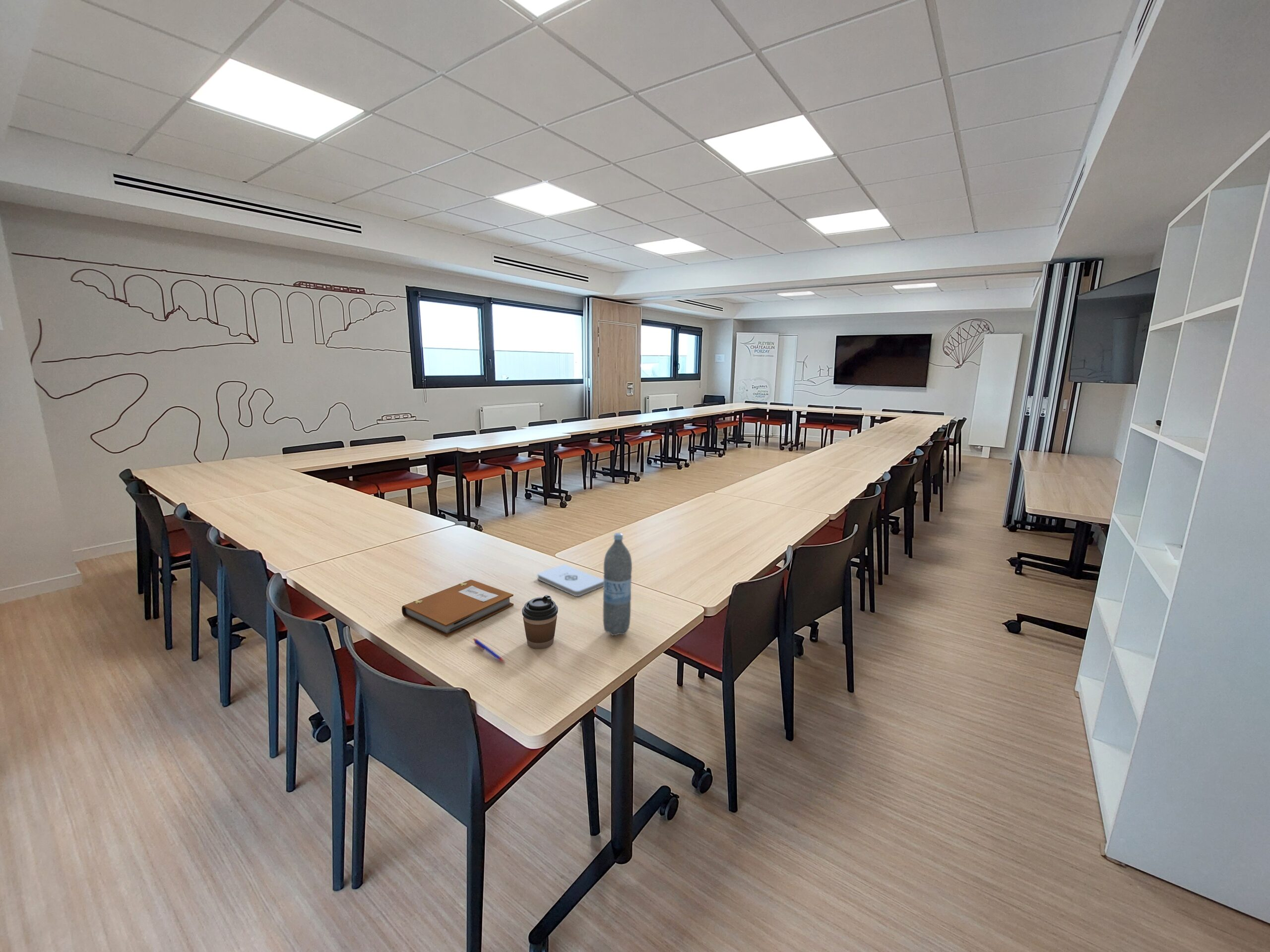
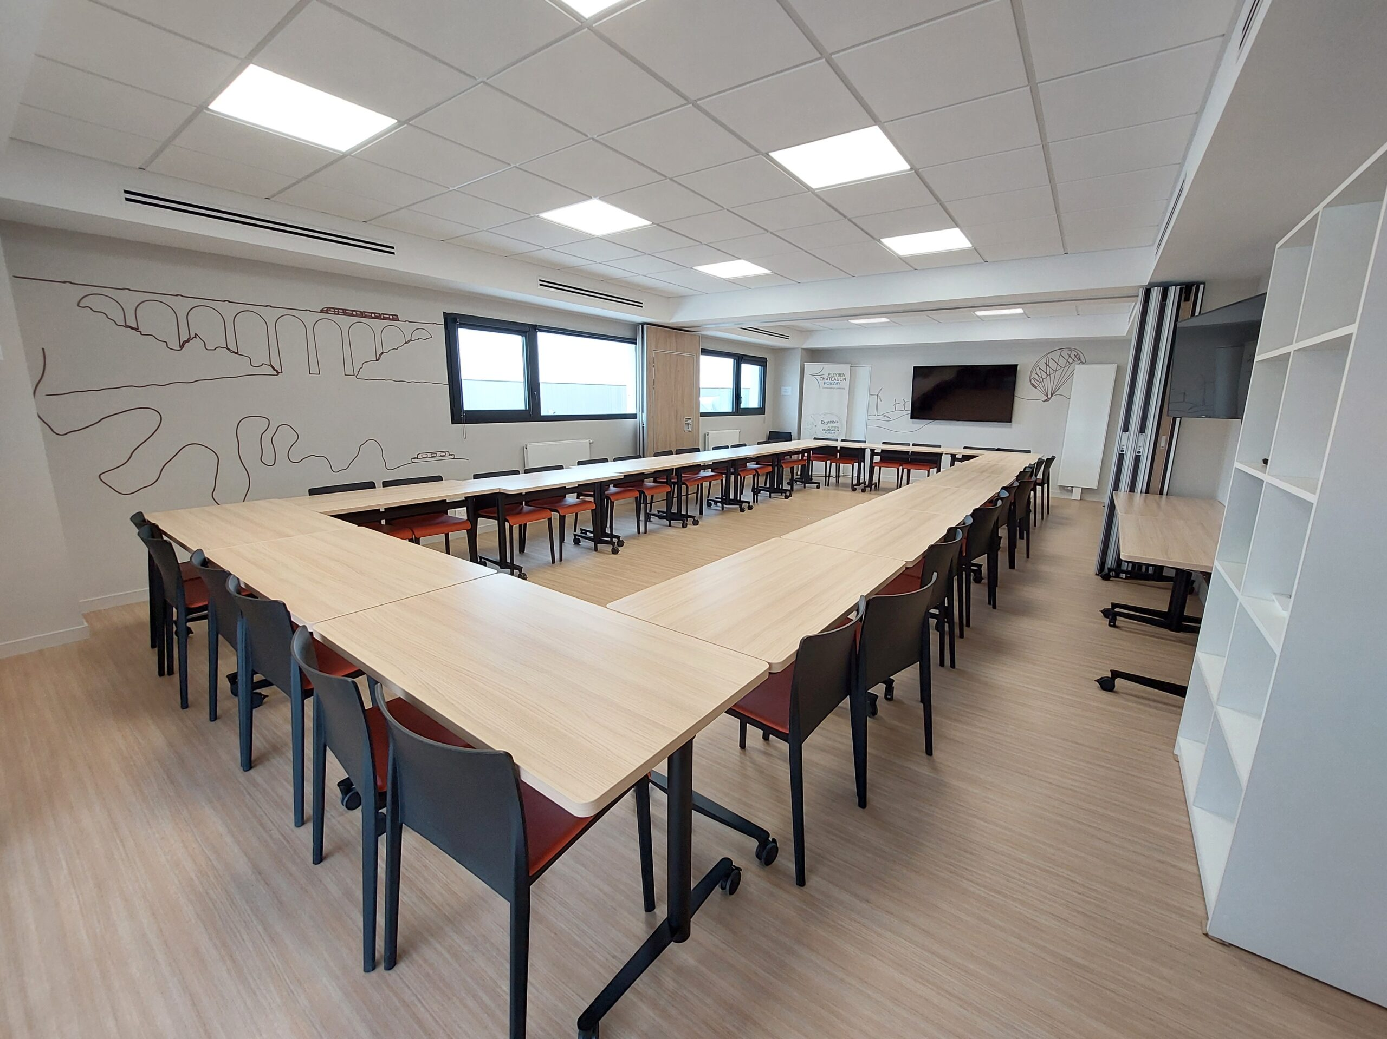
- pen [473,638,506,663]
- water bottle [603,533,633,636]
- notepad [537,564,604,596]
- coffee cup [521,595,559,649]
- notebook [401,579,514,638]
